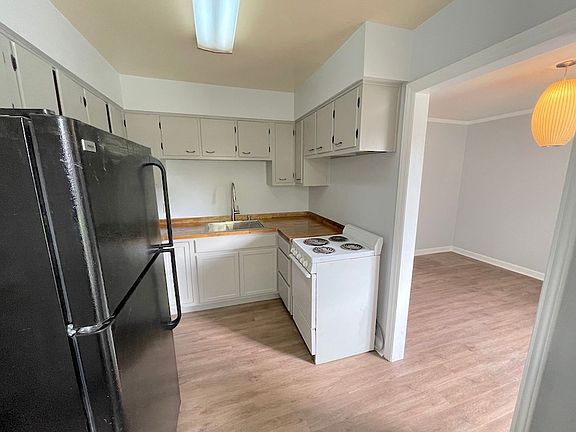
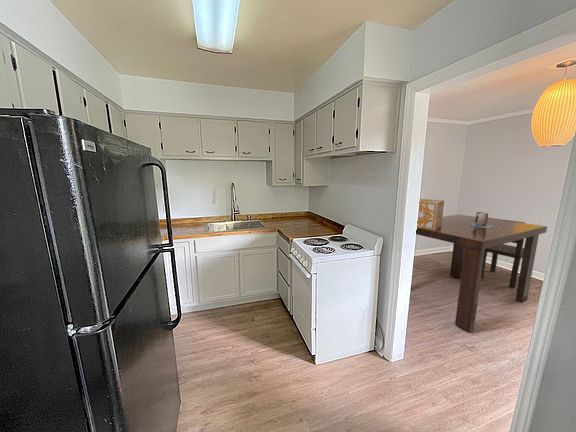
+ decorative box [417,198,445,230]
+ dining chair [481,217,526,289]
+ ceramic jug [470,211,493,228]
+ dining table [415,214,548,333]
